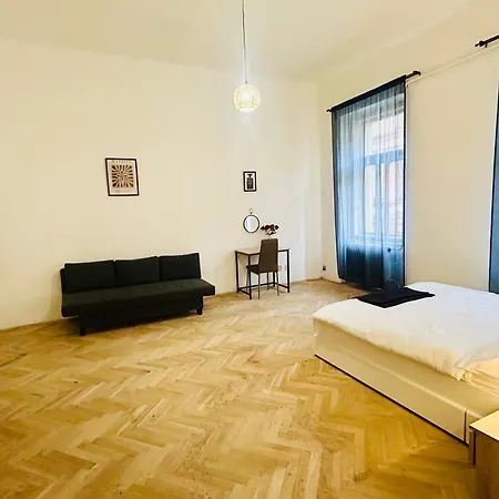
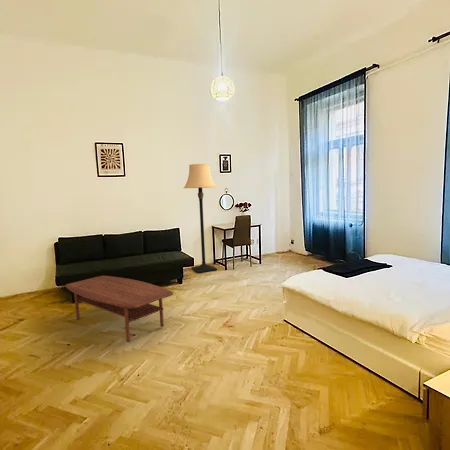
+ lamp [183,163,218,274]
+ coffee table [64,275,174,343]
